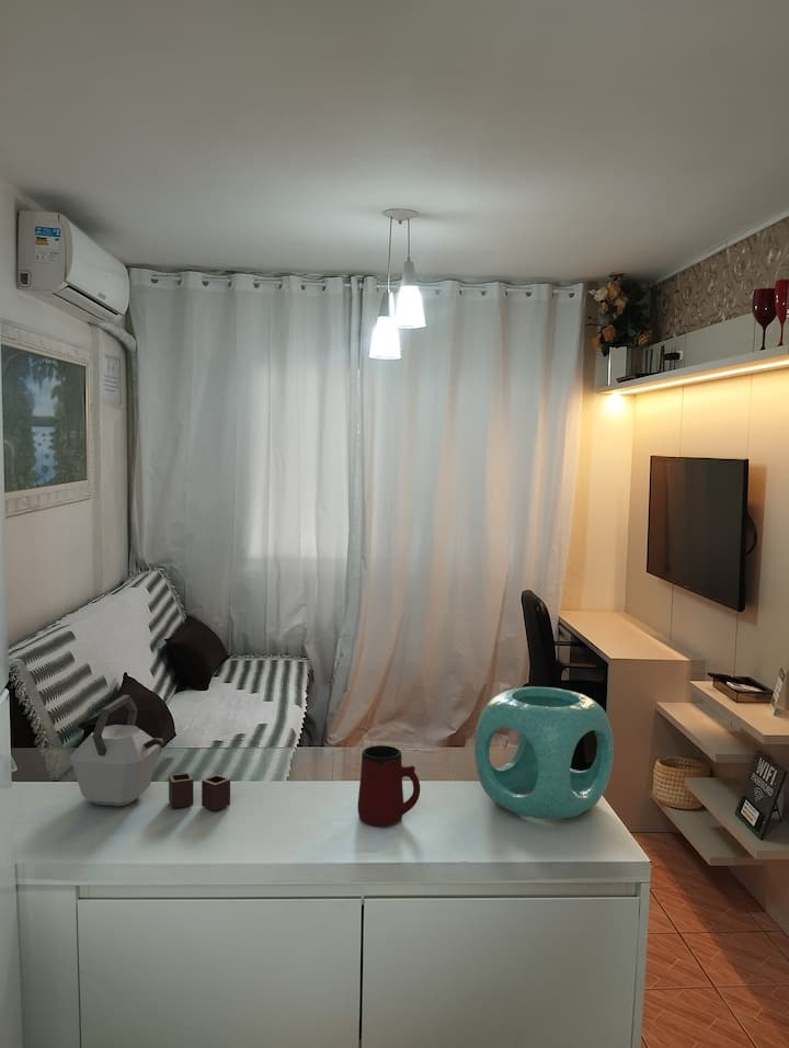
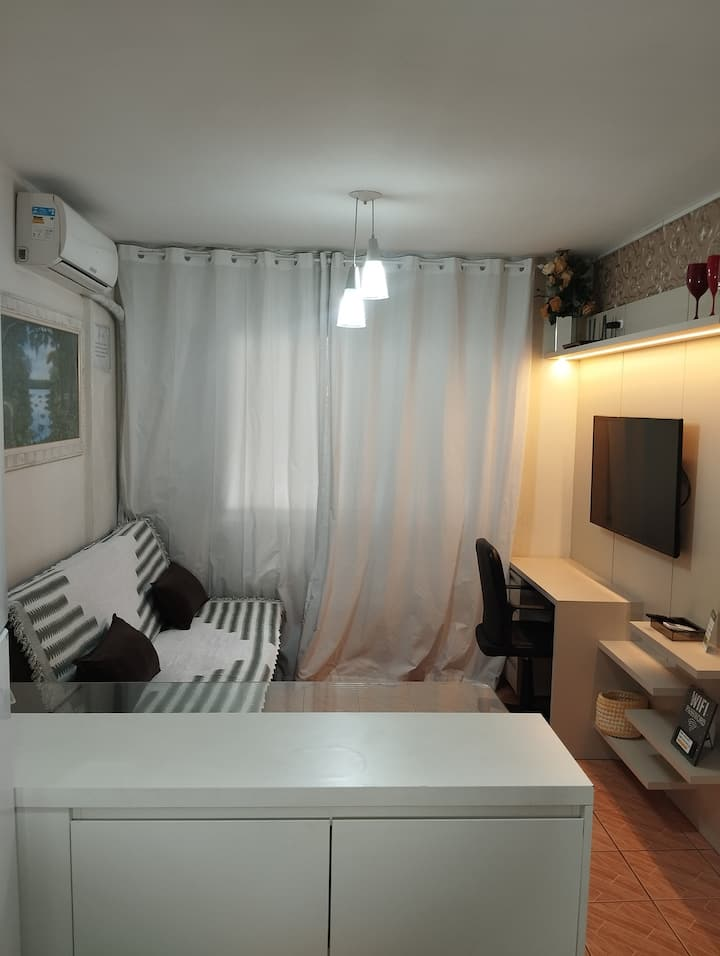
- decorative ball [473,685,615,821]
- kettle [69,694,231,811]
- mug [356,744,421,828]
